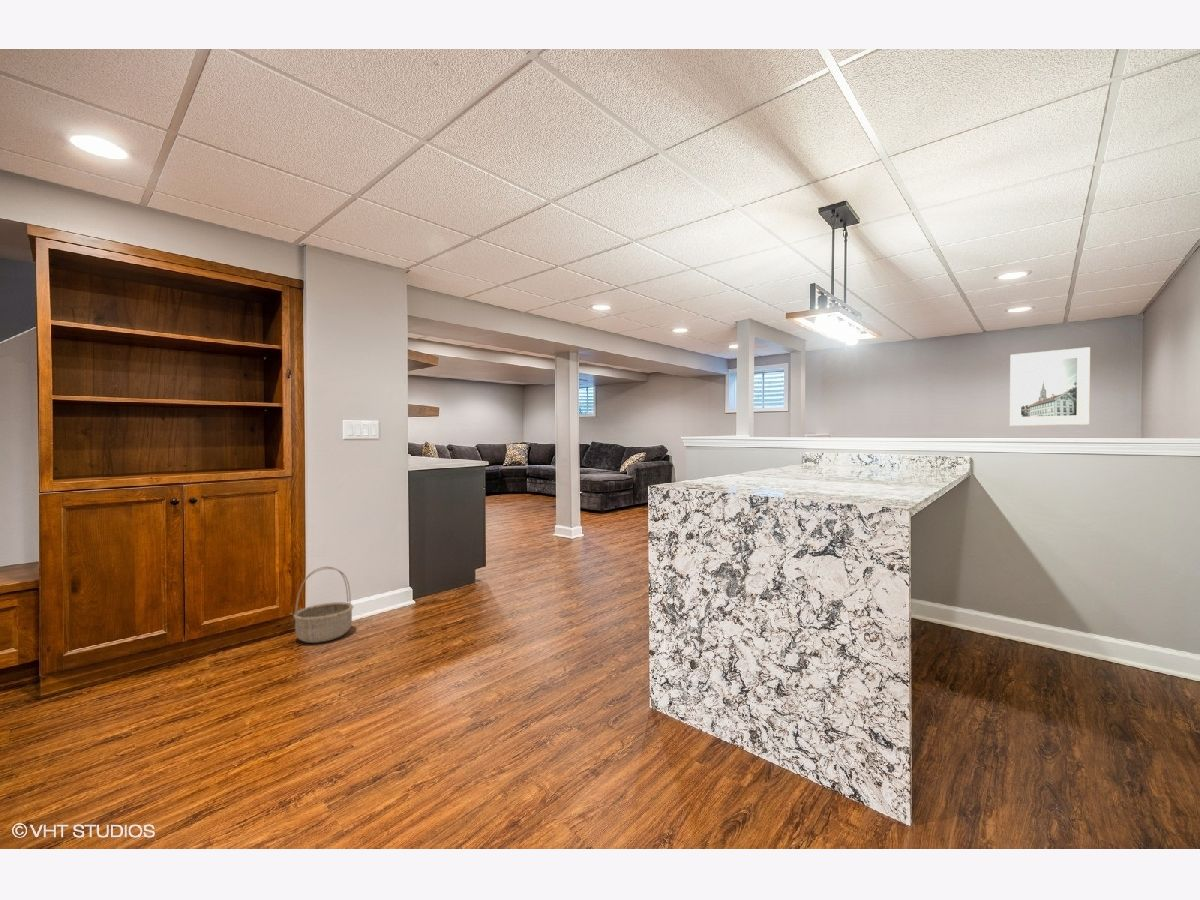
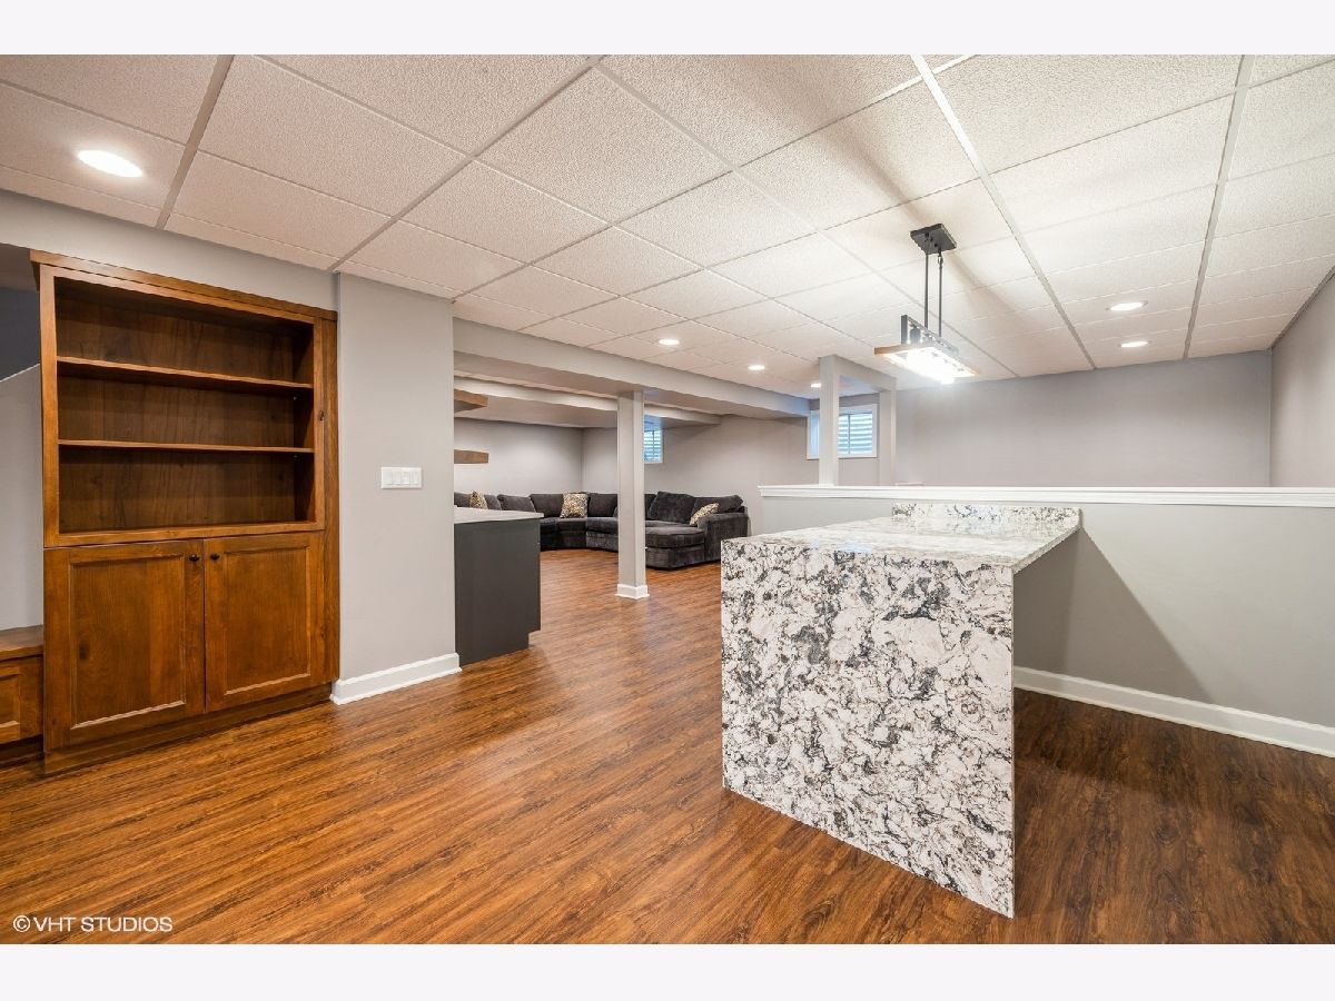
- basket [292,566,354,644]
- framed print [1009,346,1091,427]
